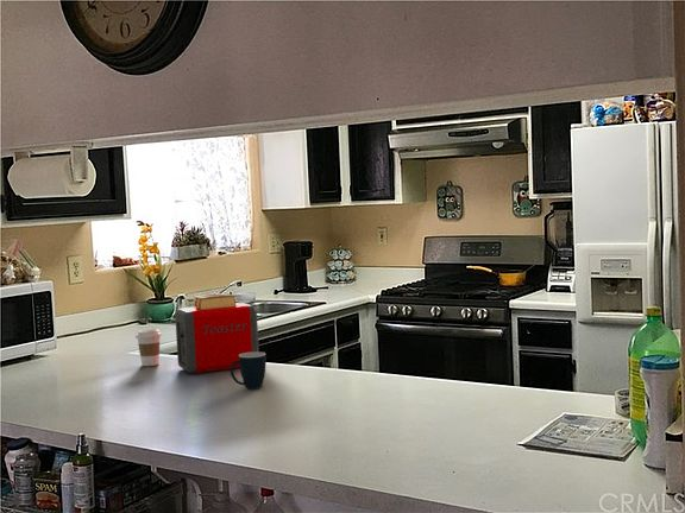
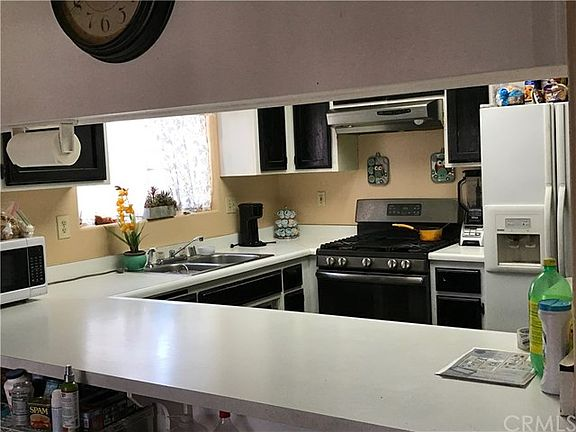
- mug [230,352,268,391]
- coffee cup [134,328,163,367]
- toaster [174,292,260,374]
